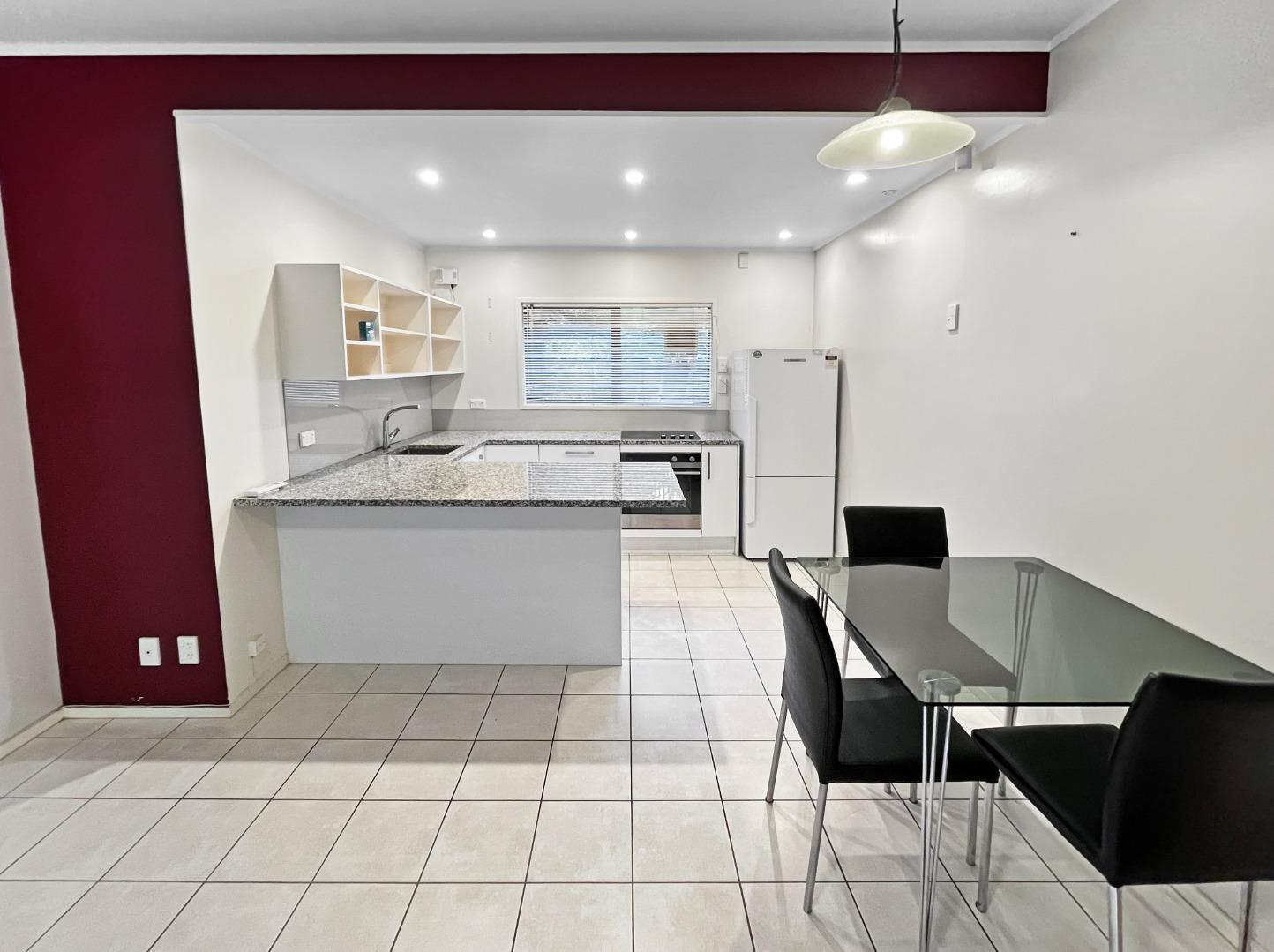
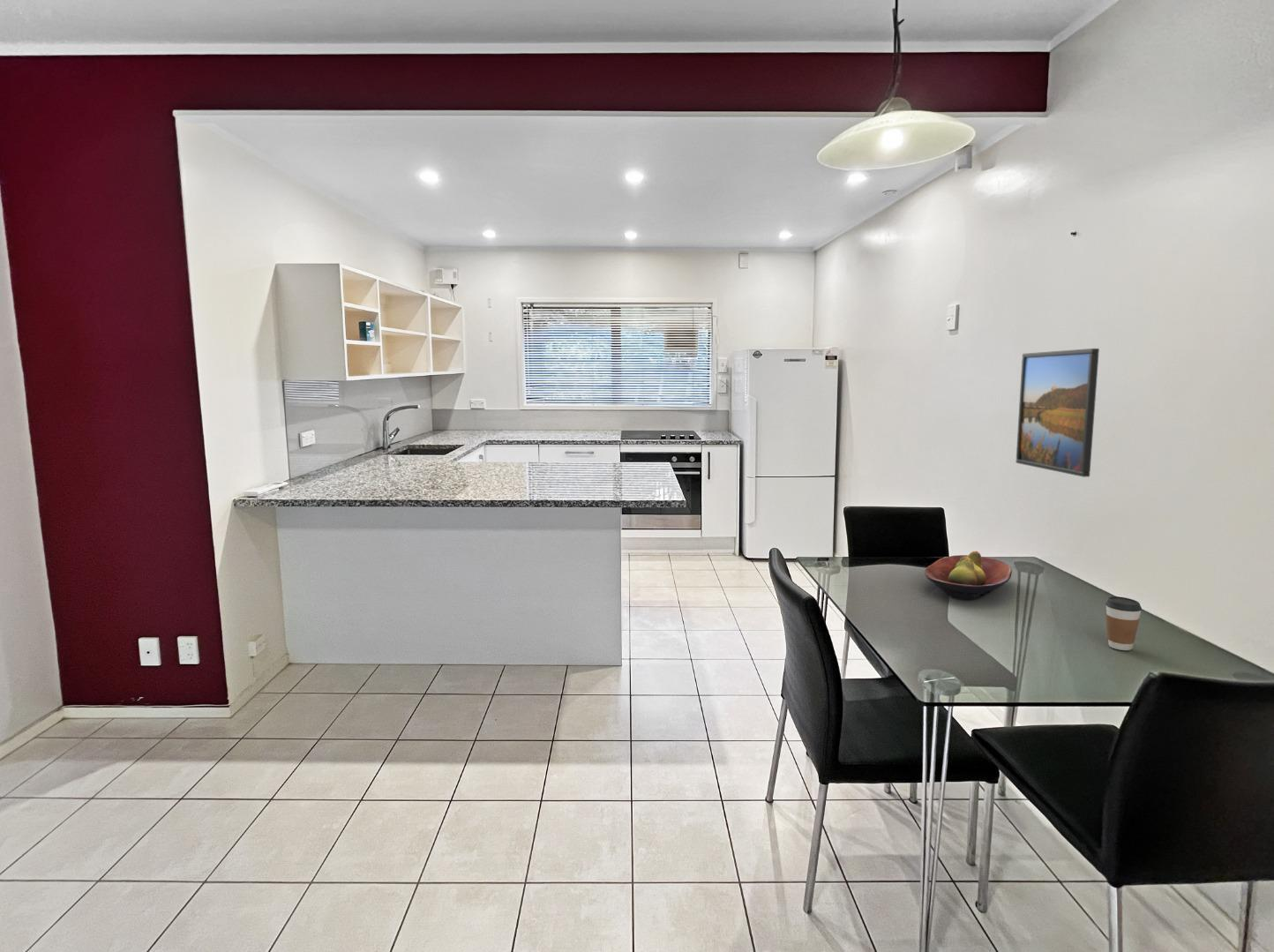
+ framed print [1015,348,1100,478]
+ fruit bowl [924,551,1013,601]
+ coffee cup [1105,596,1143,651]
